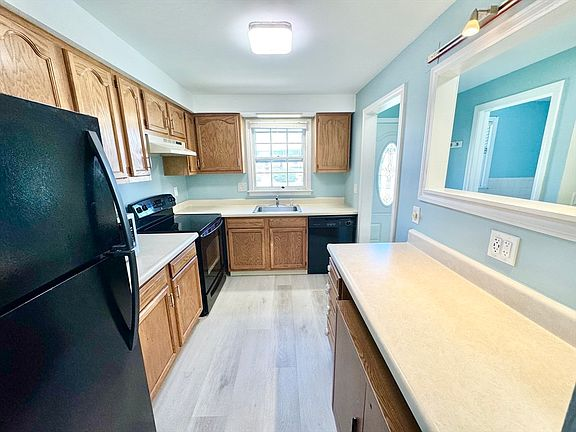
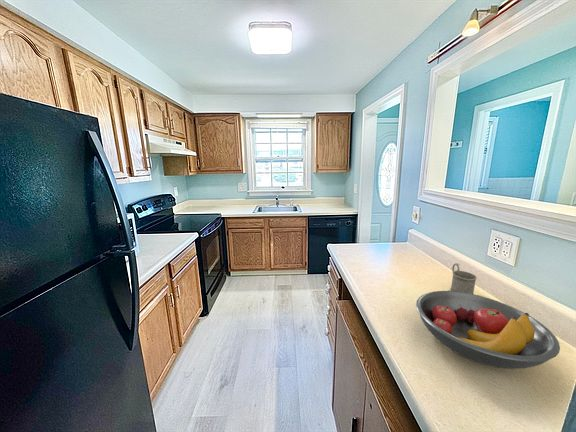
+ mug [447,262,478,294]
+ fruit bowl [415,290,561,370]
